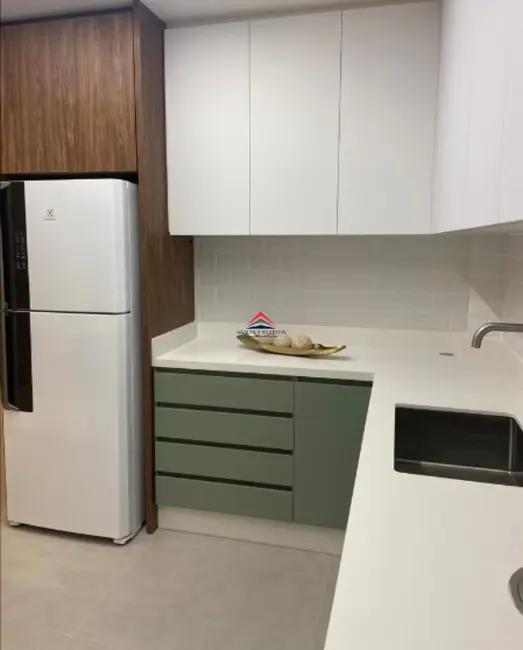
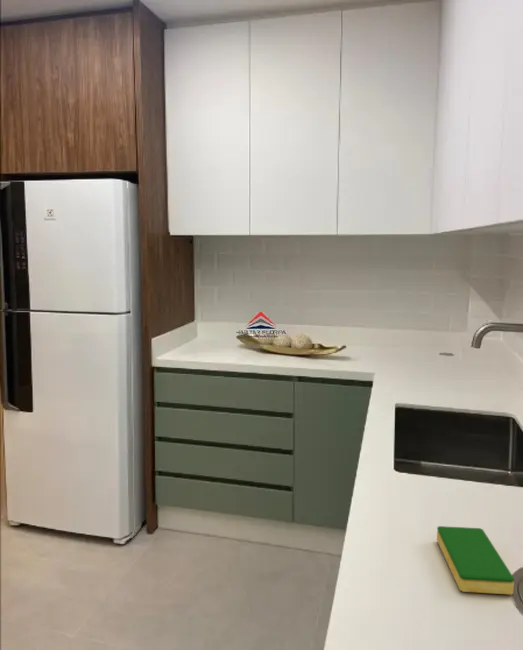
+ dish sponge [436,525,515,595]
